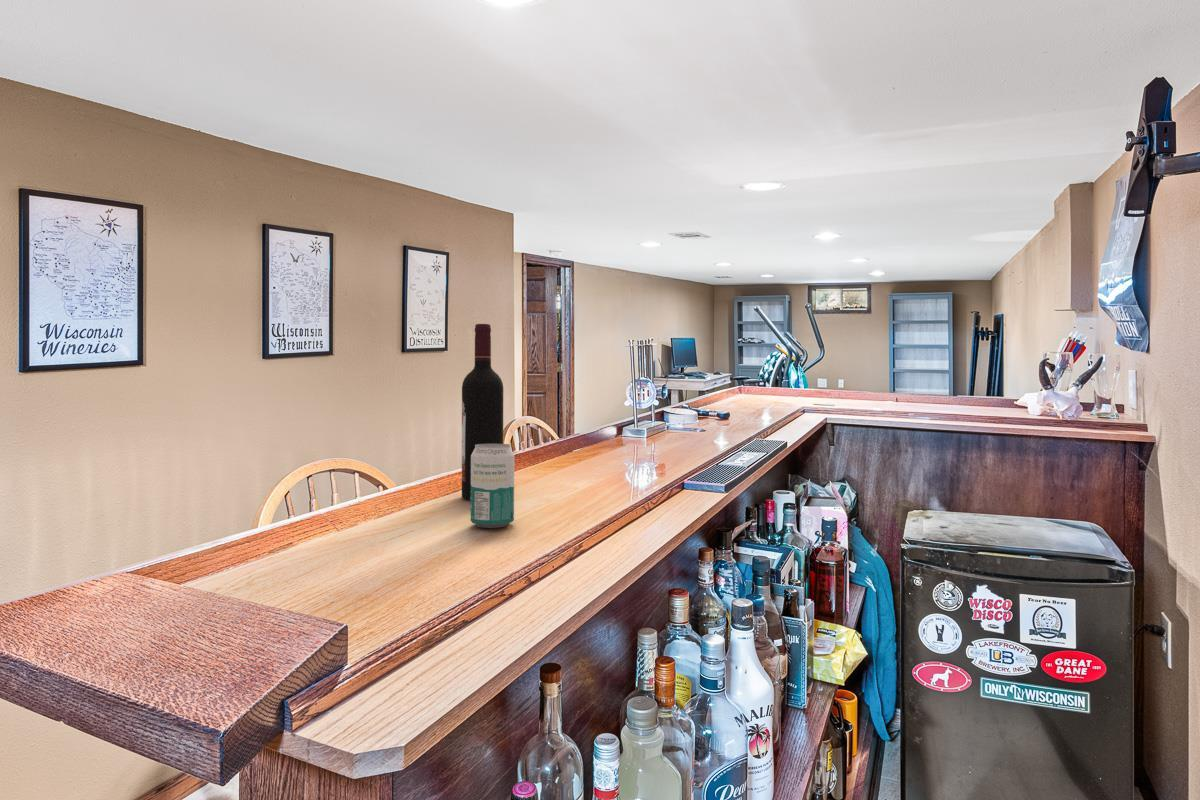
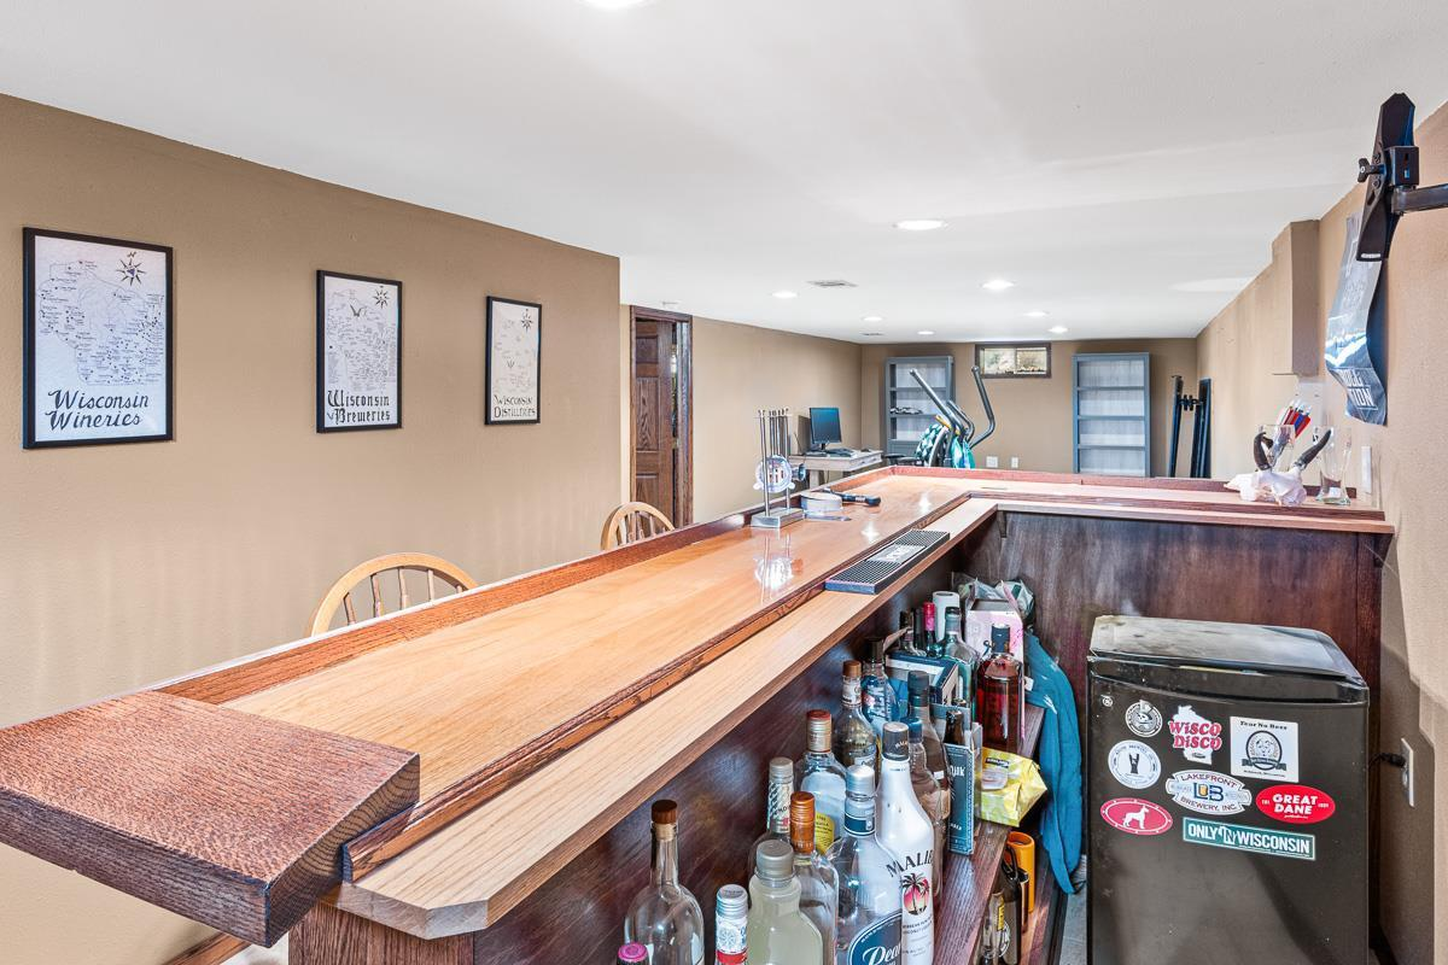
- beverage can [470,443,515,529]
- wine bottle [461,323,504,500]
